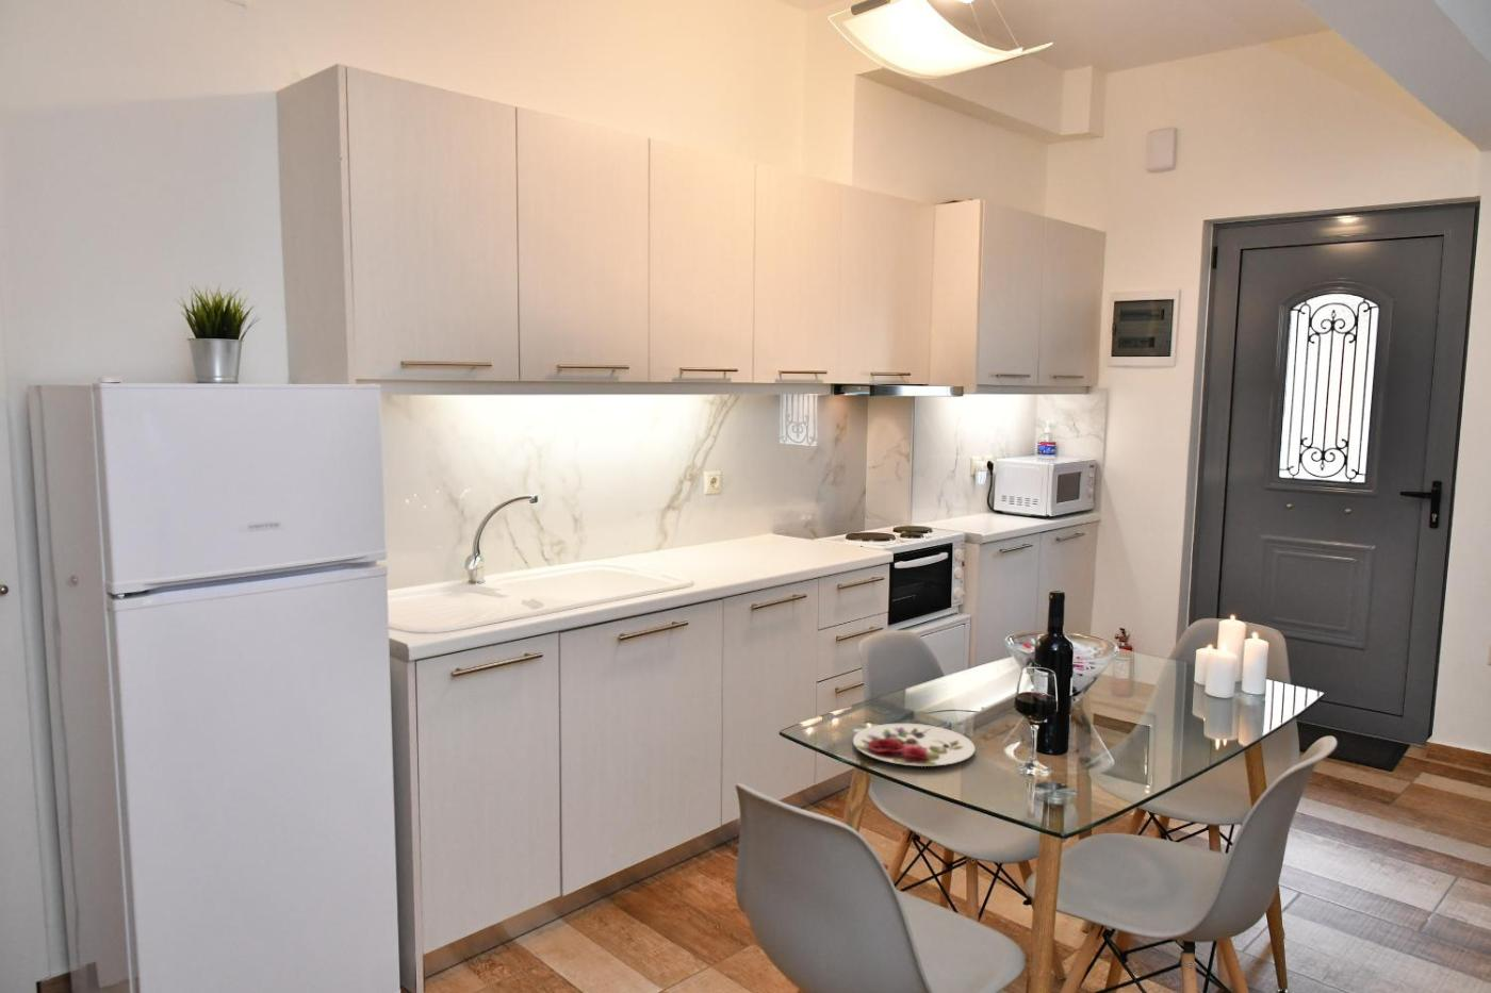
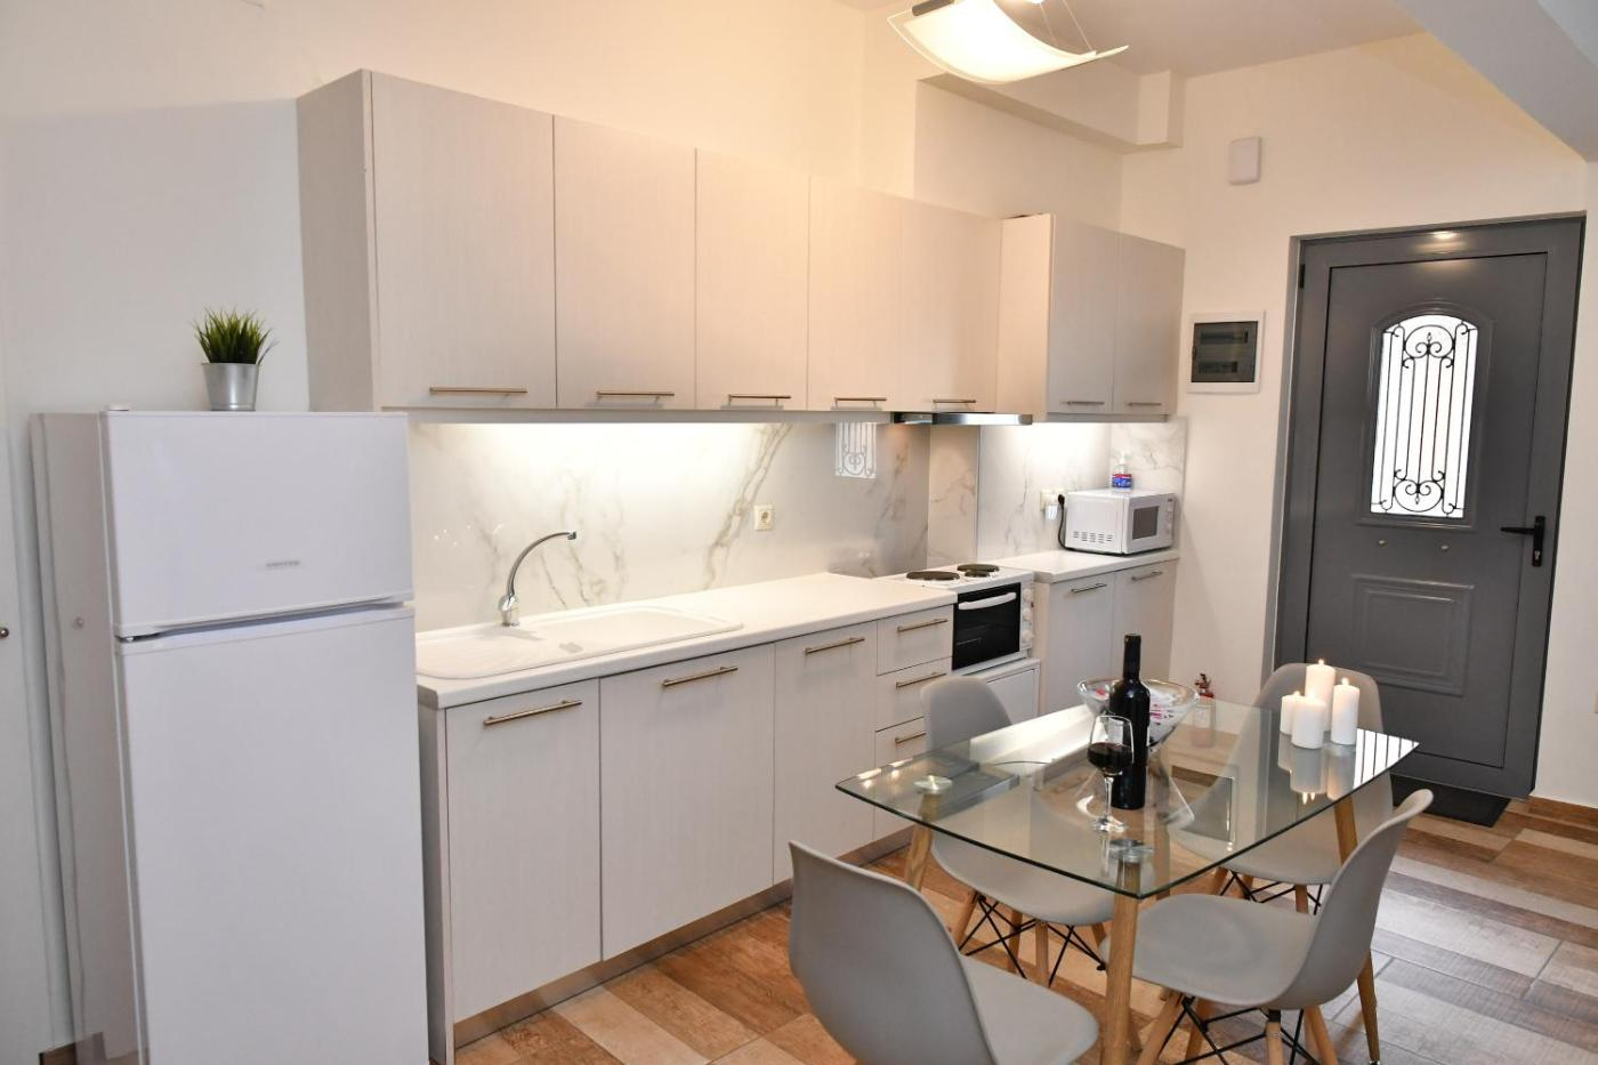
- plate [852,723,977,767]
